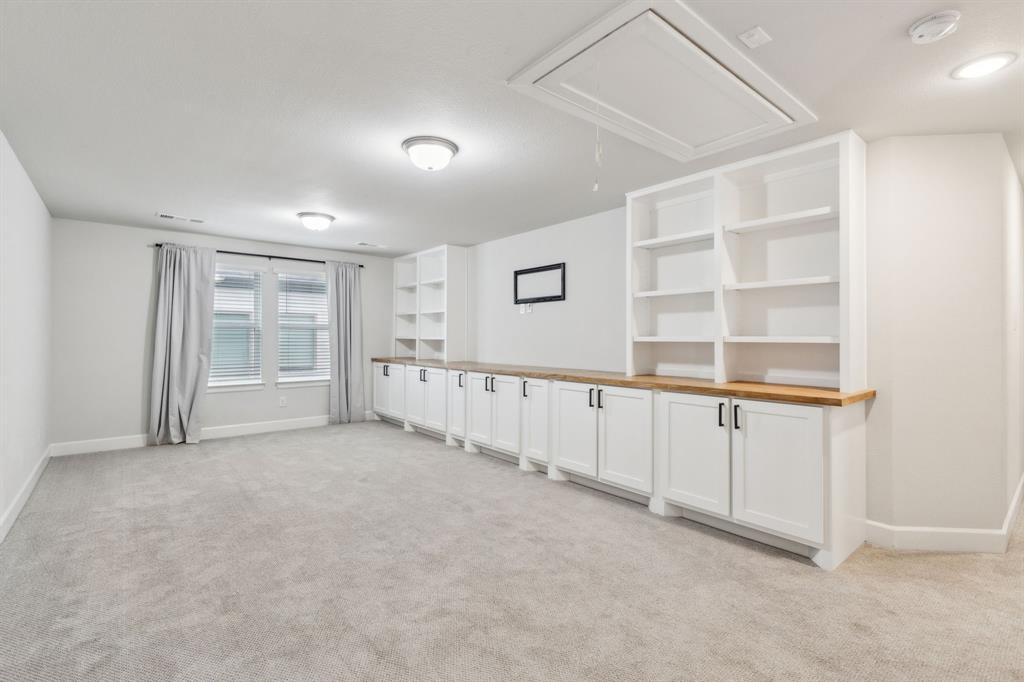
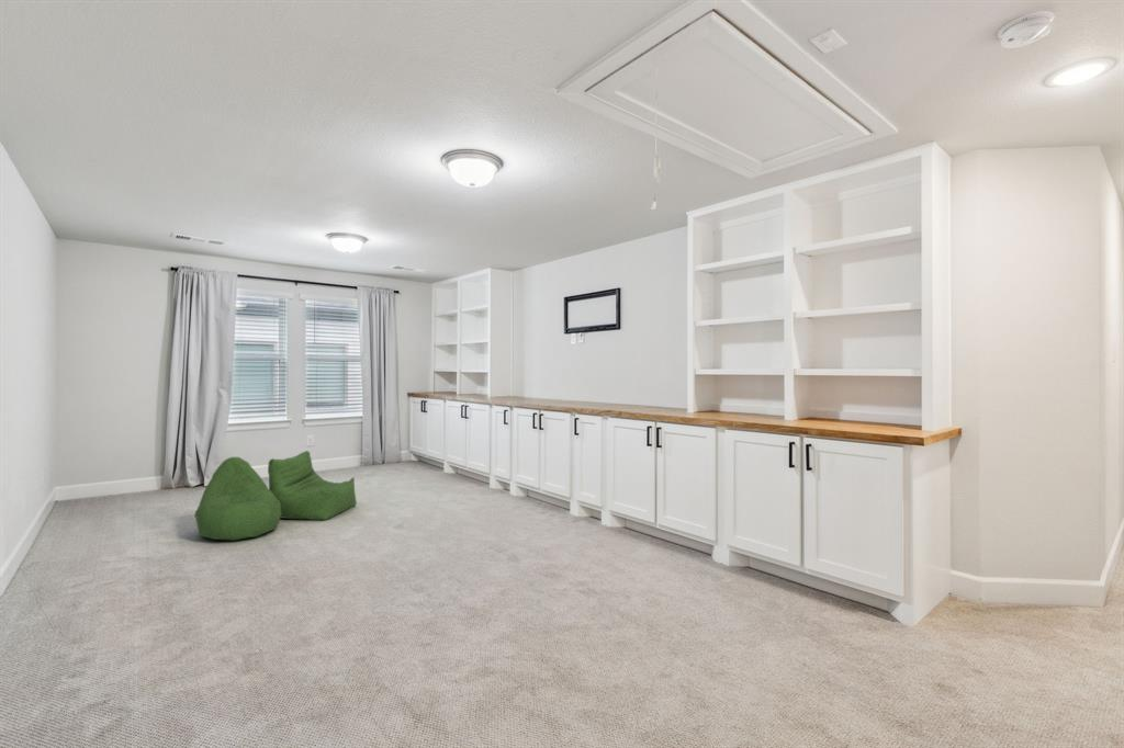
+ bean bag chair [193,450,358,542]
